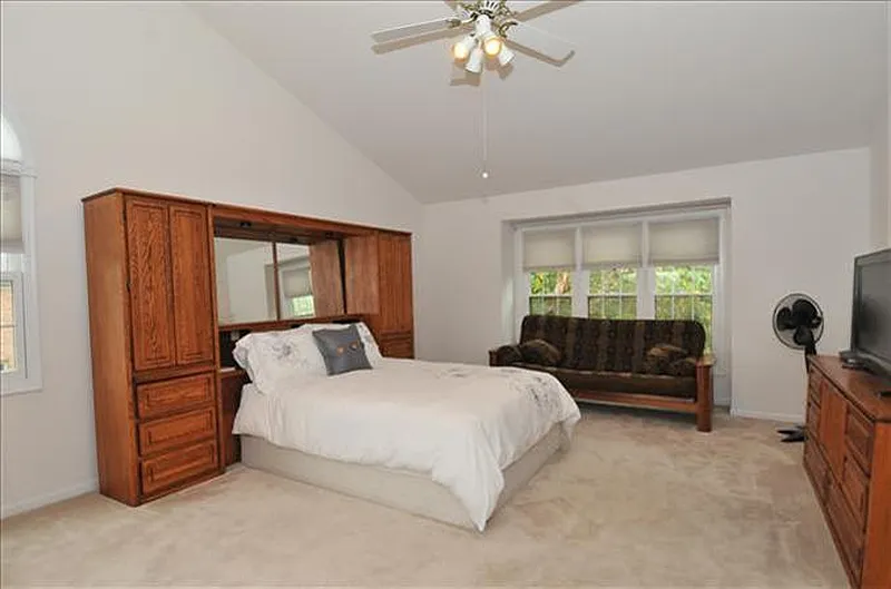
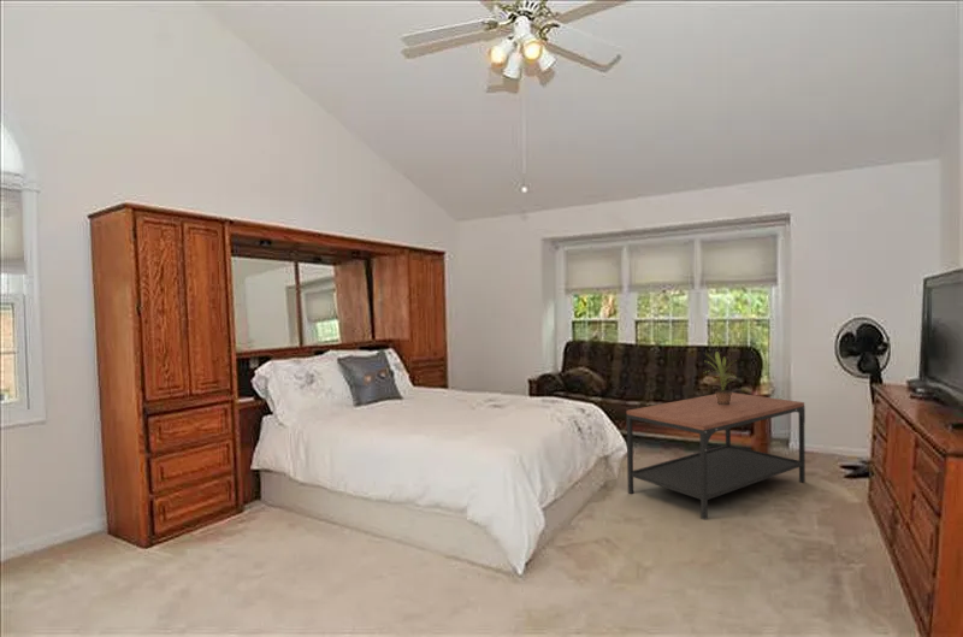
+ coffee table [625,391,807,521]
+ potted plant [703,350,737,405]
